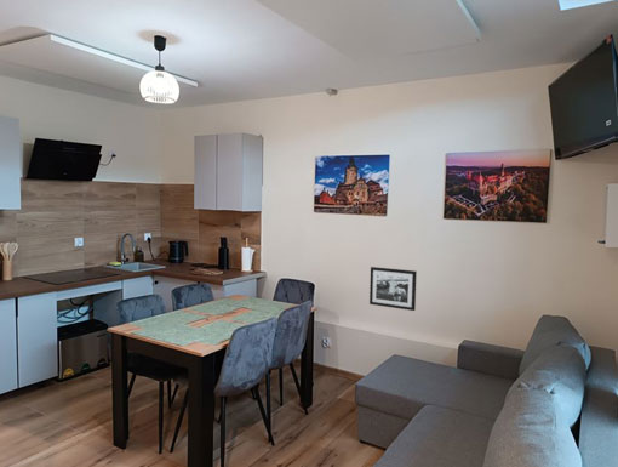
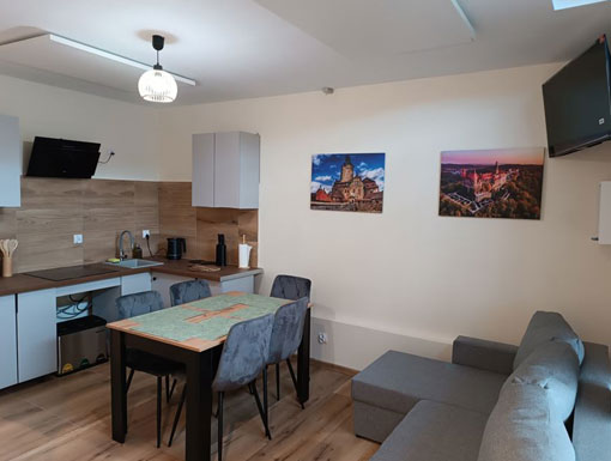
- picture frame [368,266,418,312]
